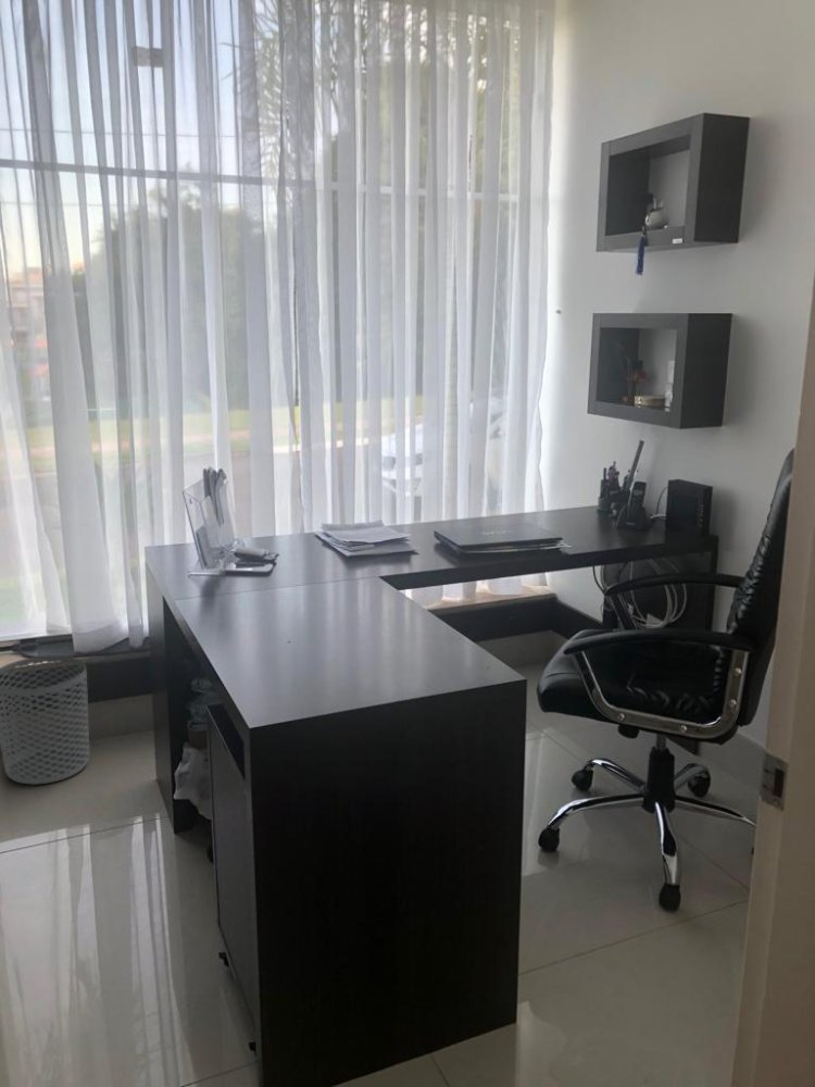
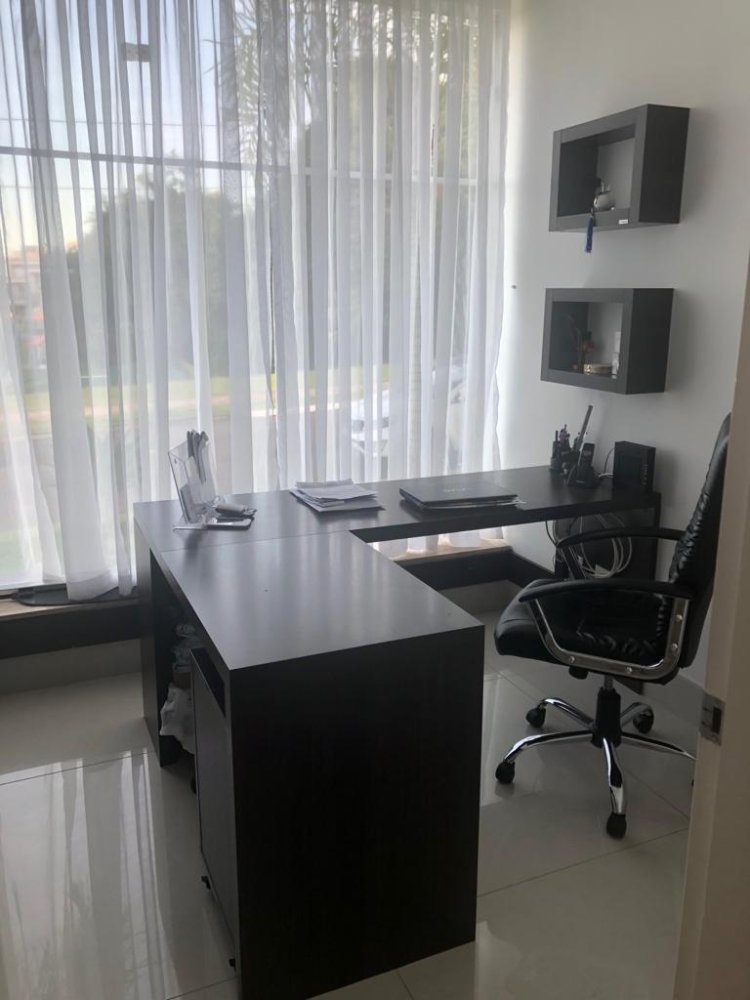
- waste bin [0,654,90,786]
